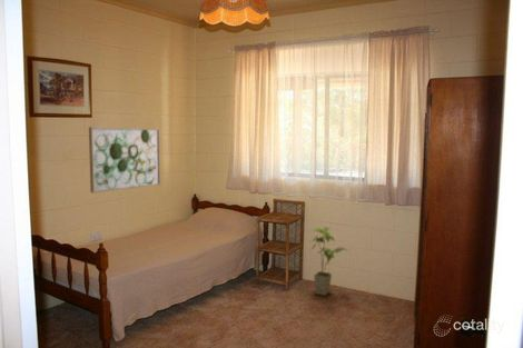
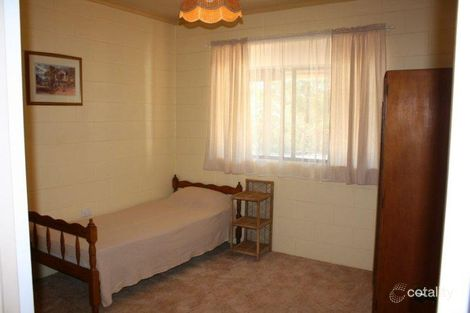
- house plant [310,226,349,297]
- wall art [88,126,161,195]
